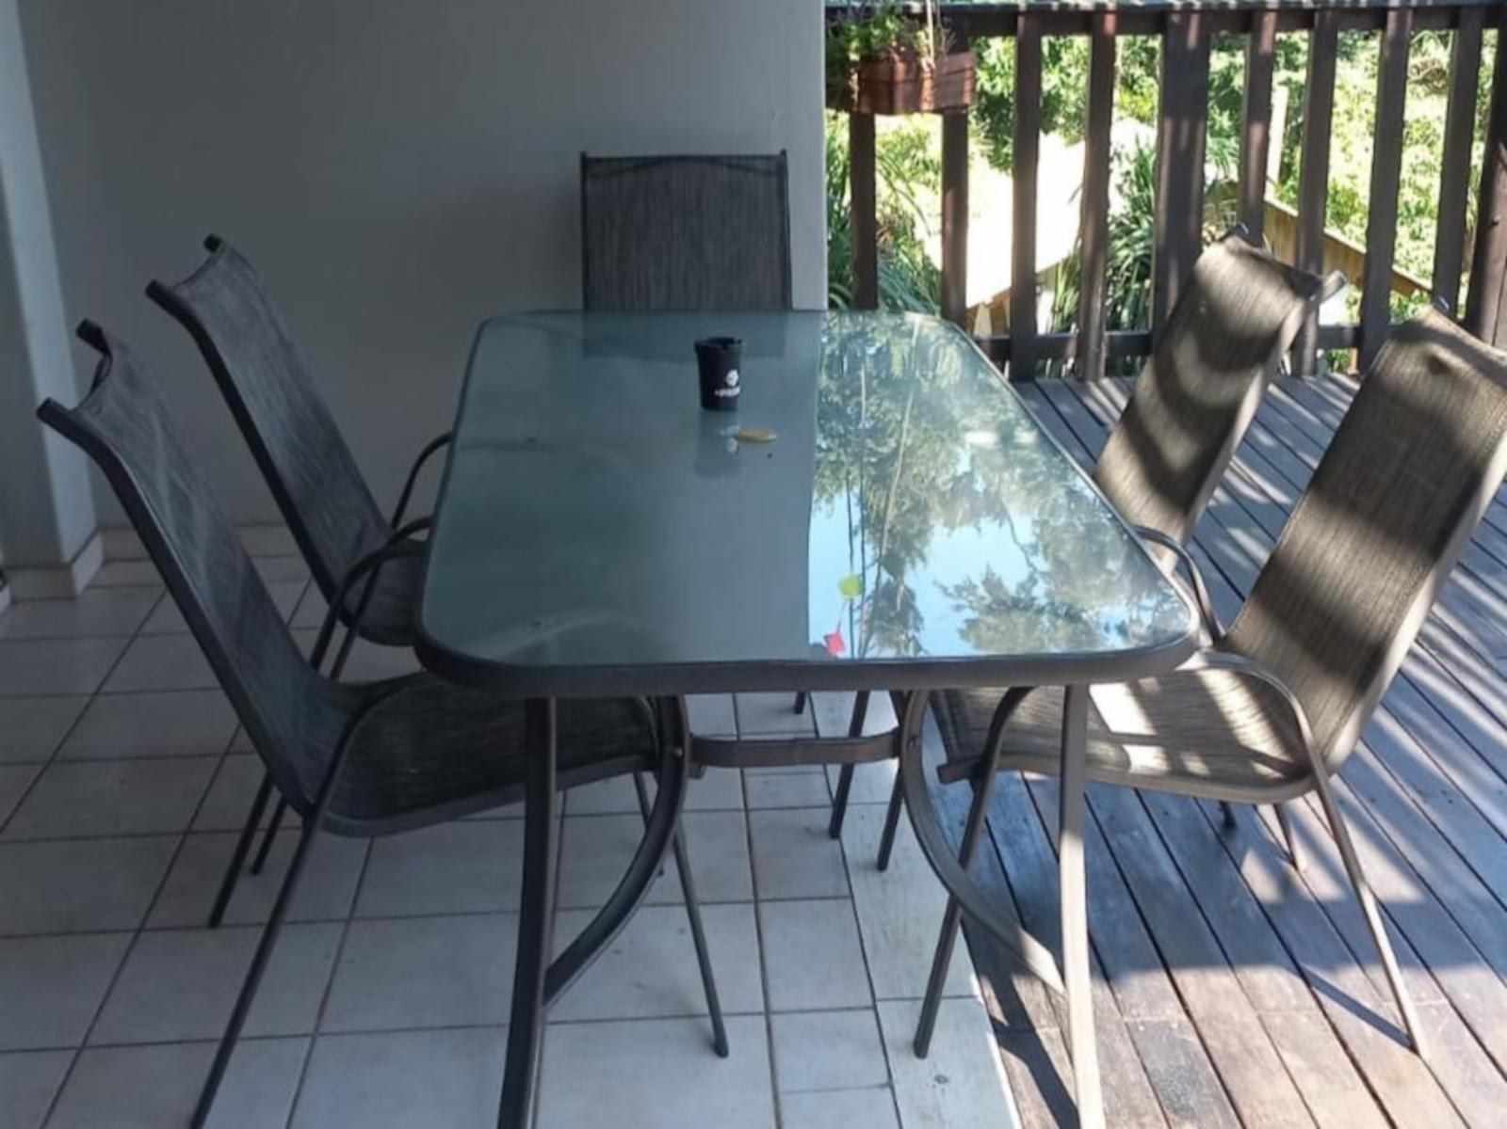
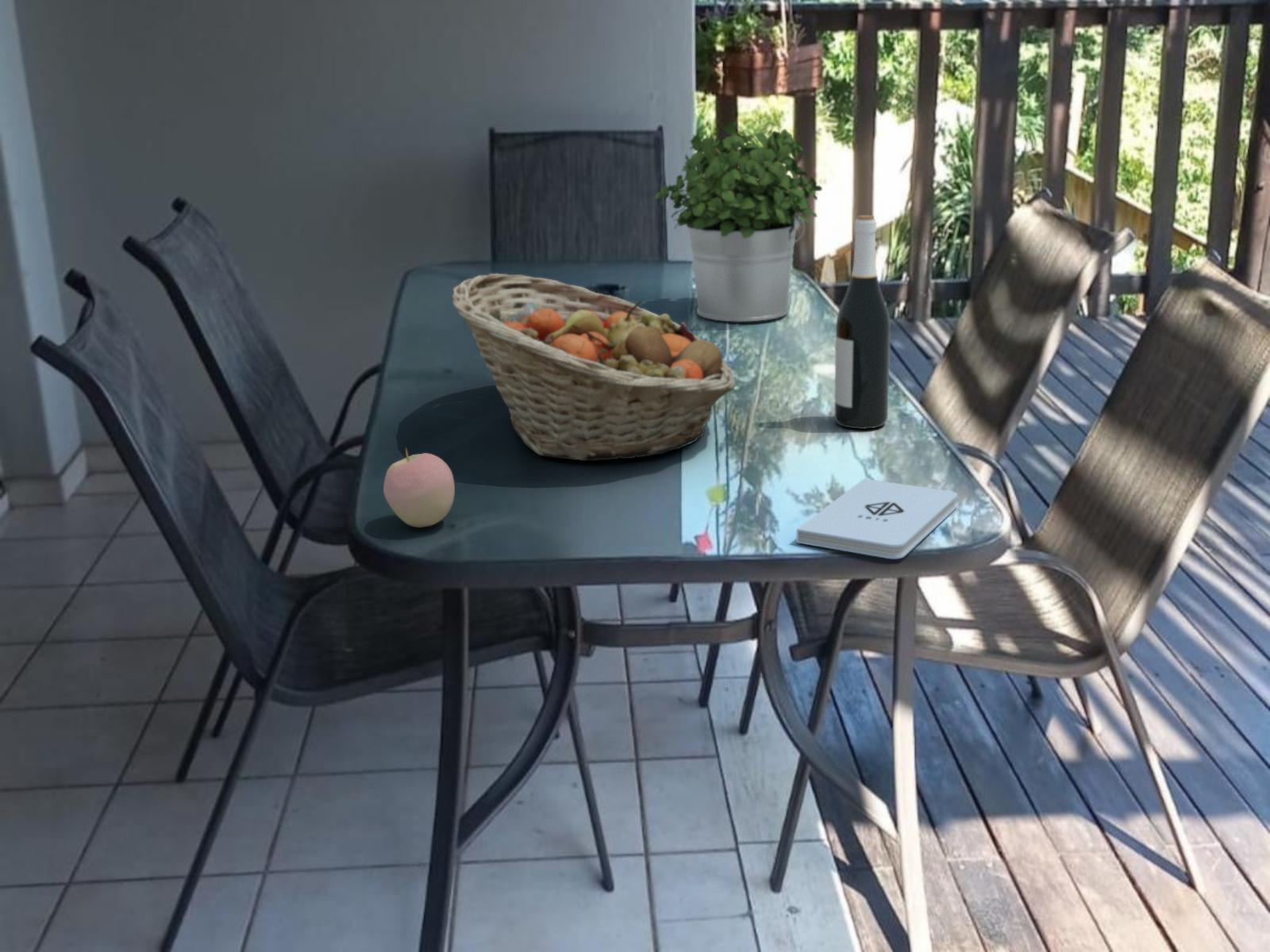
+ potted plant [653,121,823,322]
+ fruit basket [451,273,737,462]
+ wine bottle [833,214,891,430]
+ apple [383,447,456,528]
+ notepad [796,478,958,559]
